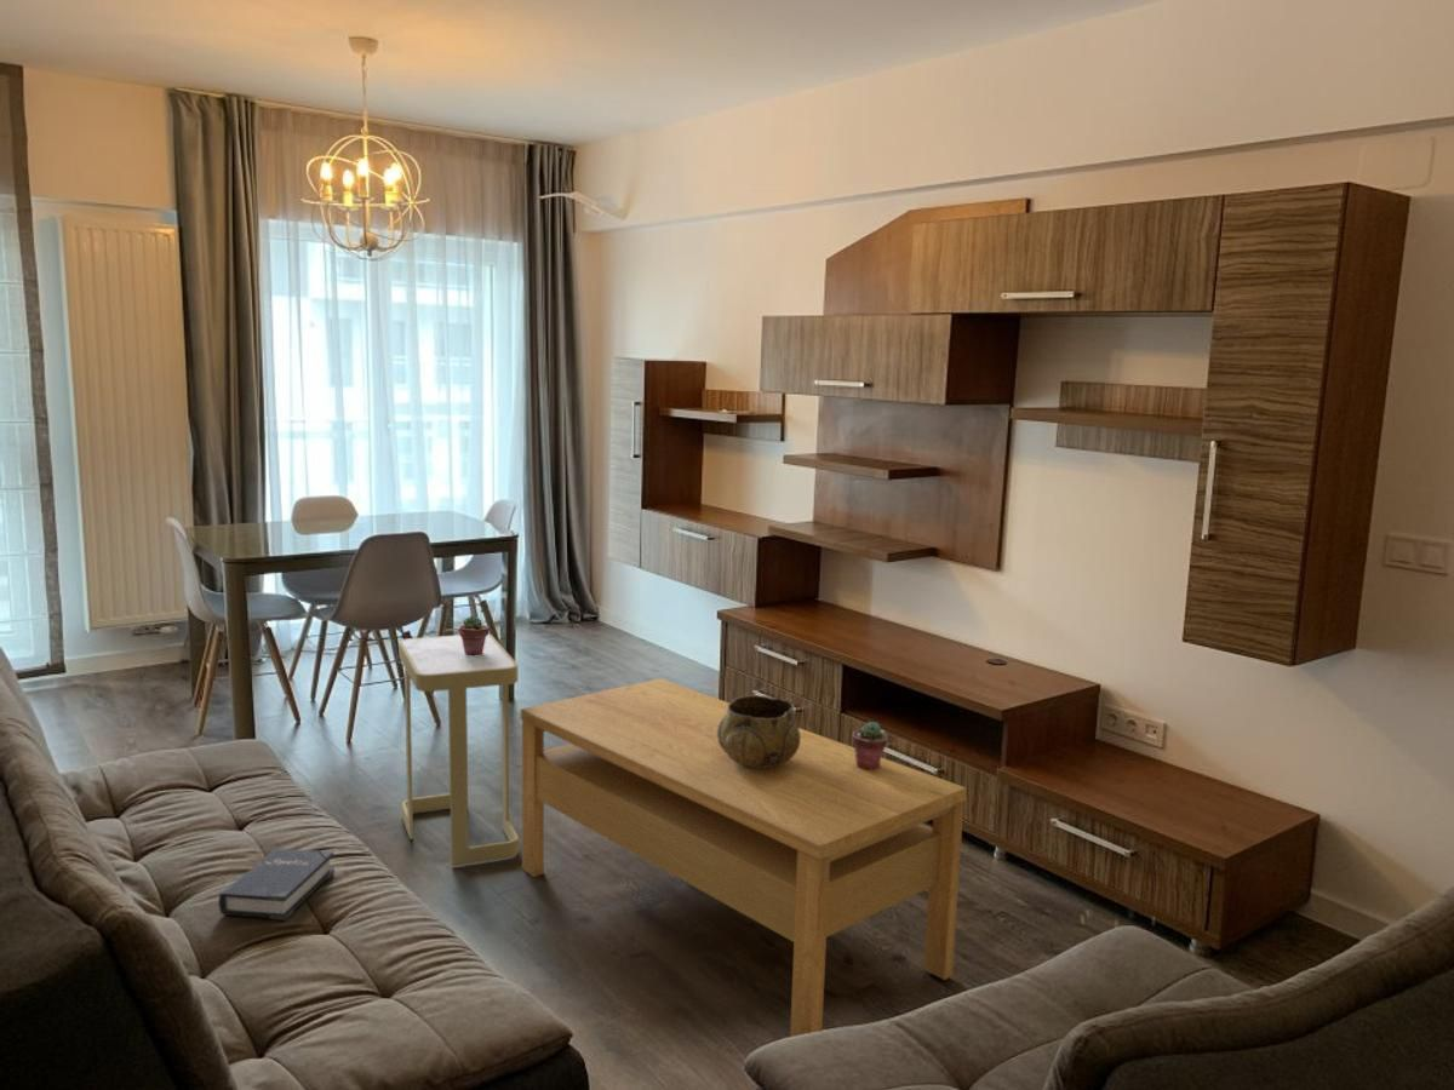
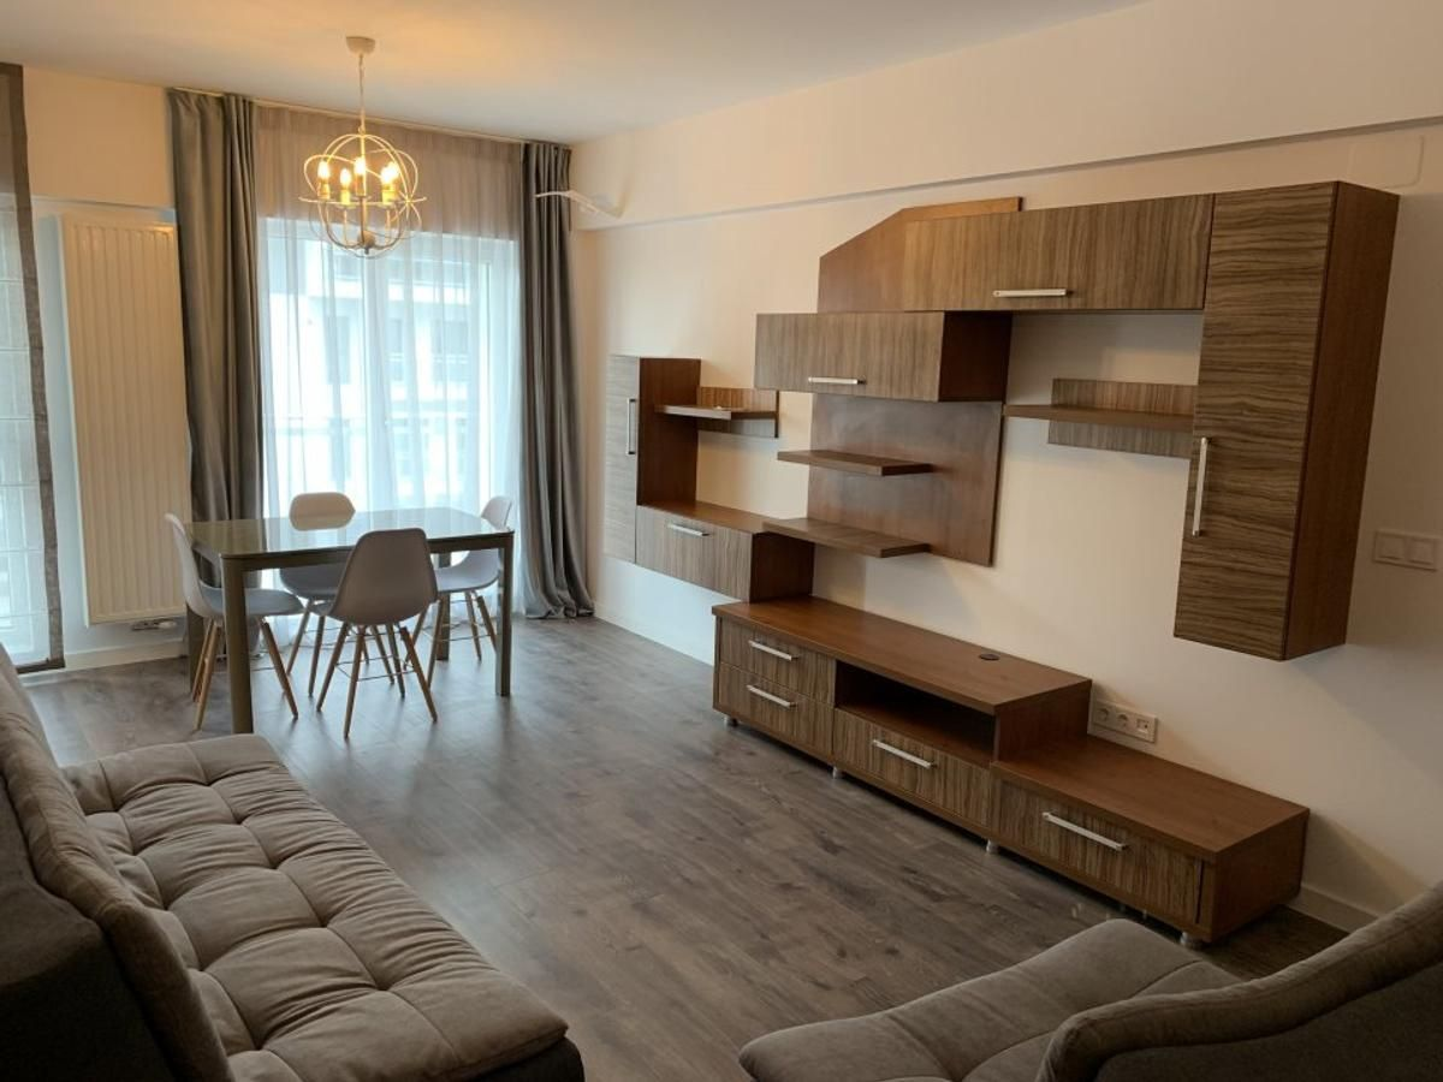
- potted succulent [851,721,888,770]
- side table [397,633,520,867]
- coffee table [520,677,968,1038]
- decorative bowl [717,694,800,769]
- hardback book [218,848,336,922]
- potted succulent [458,614,491,656]
